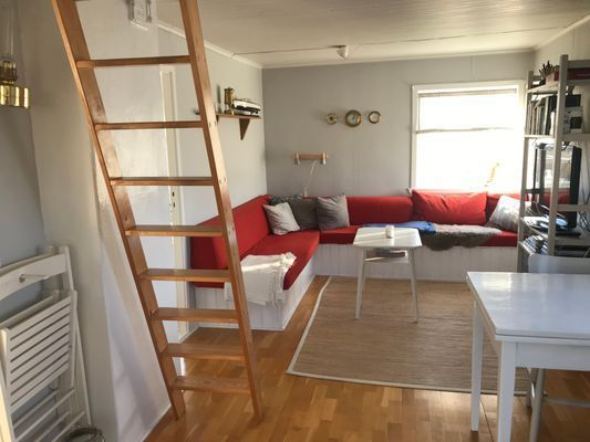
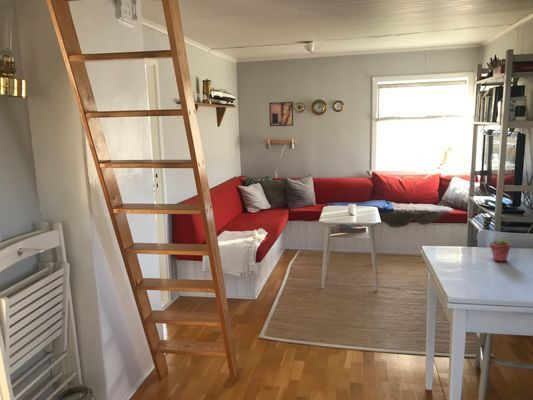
+ potted succulent [489,235,512,263]
+ wall art [268,101,294,127]
